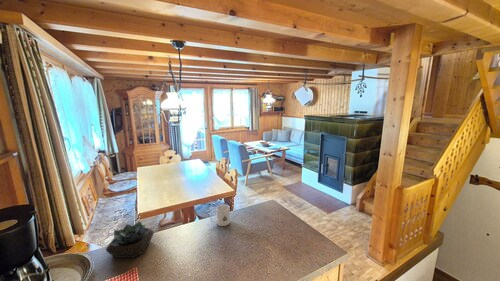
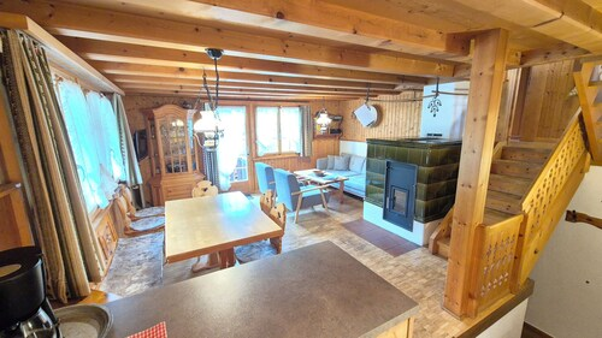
- succulent plant [105,220,155,259]
- mug [209,203,231,227]
